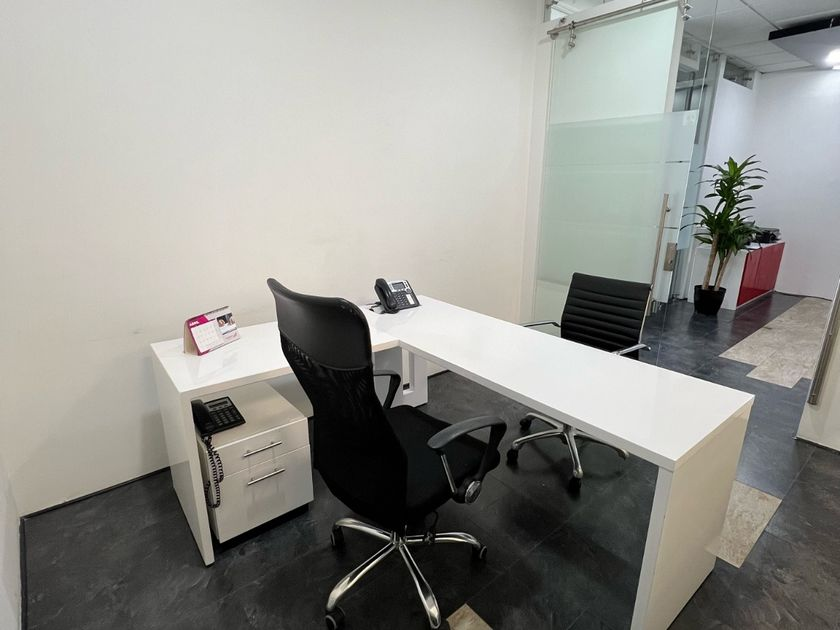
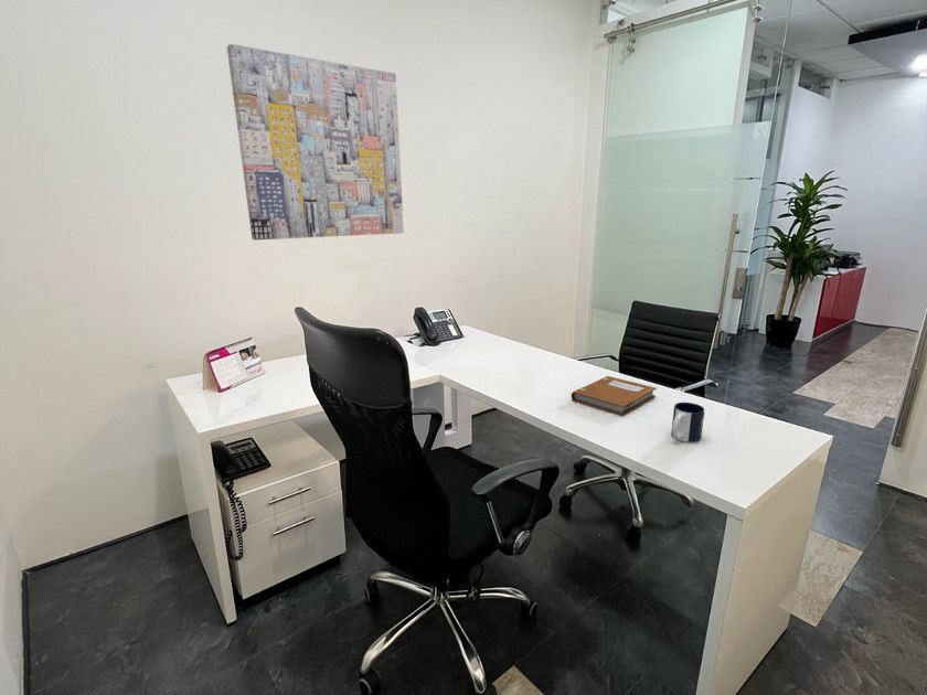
+ notebook [571,375,658,417]
+ mug [670,402,706,443]
+ wall art [226,43,405,240]
